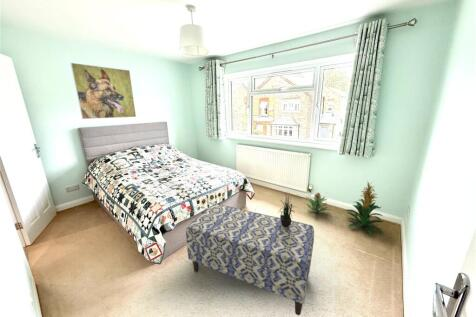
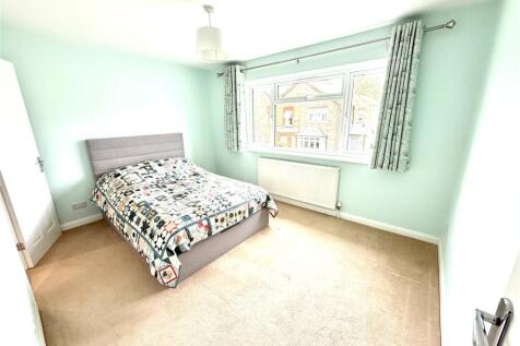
- bench [185,203,315,316]
- indoor plant [345,181,385,236]
- potted plant [277,192,298,227]
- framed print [70,62,137,120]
- decorative plant [303,192,333,214]
